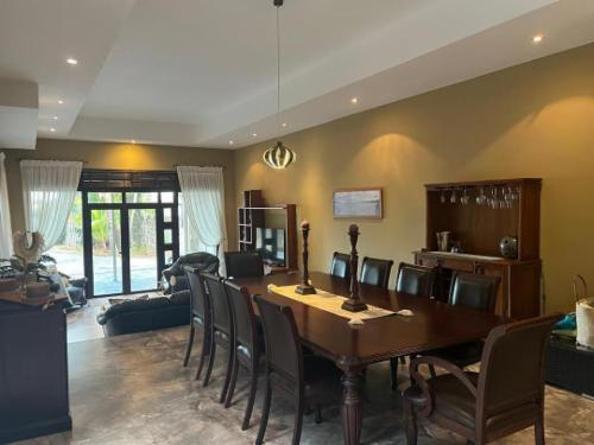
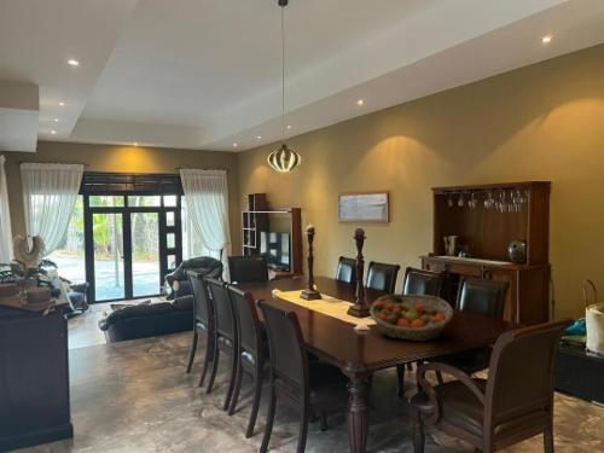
+ fruit basket [368,292,454,342]
